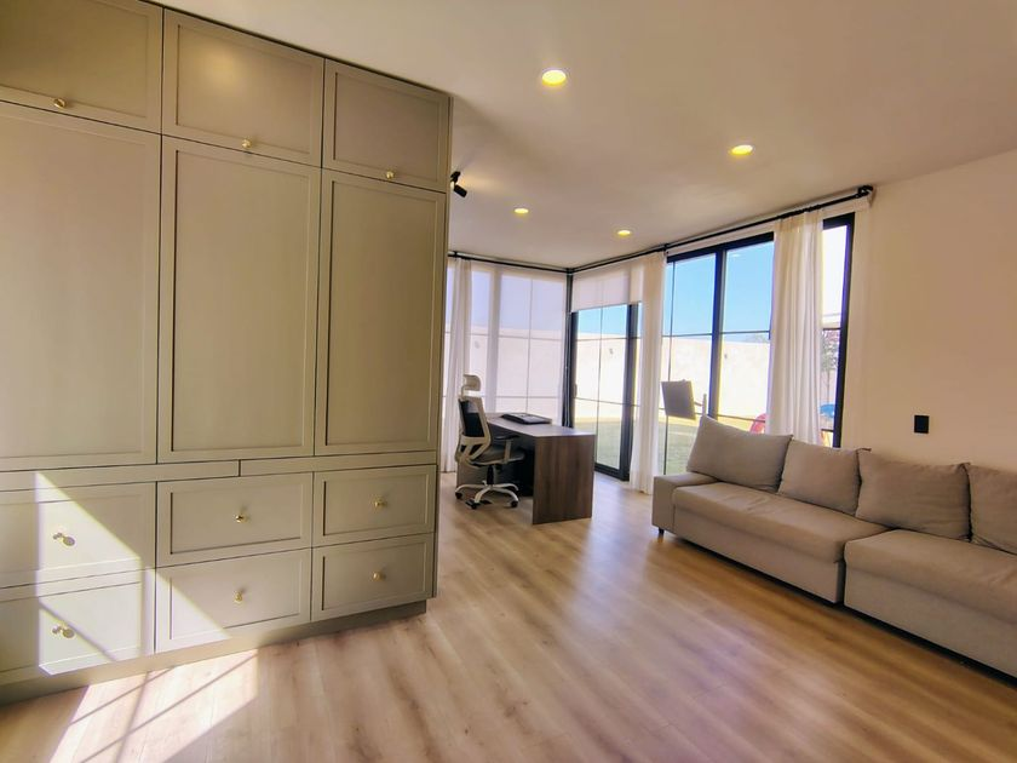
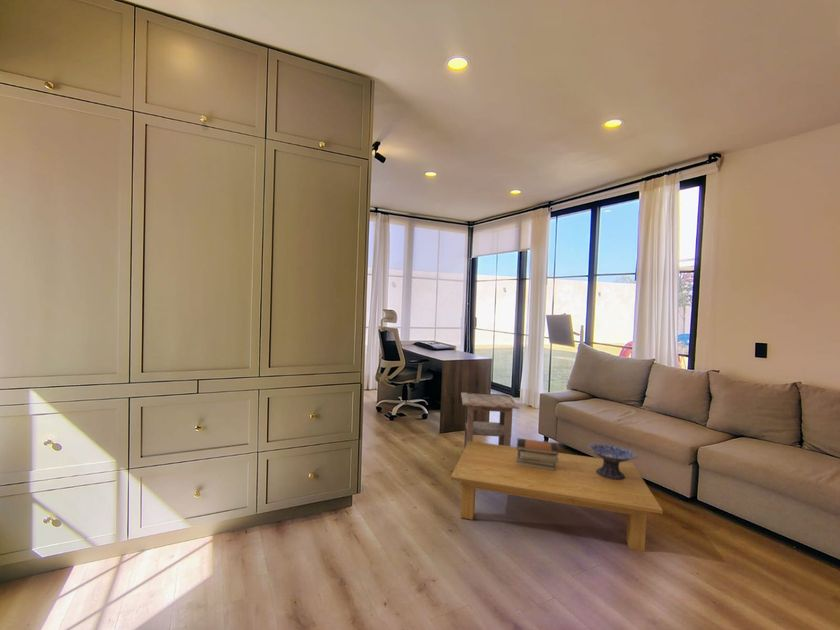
+ side table [460,391,520,450]
+ book stack [516,437,560,471]
+ decorative bowl [587,442,639,480]
+ coffee table [450,441,664,553]
